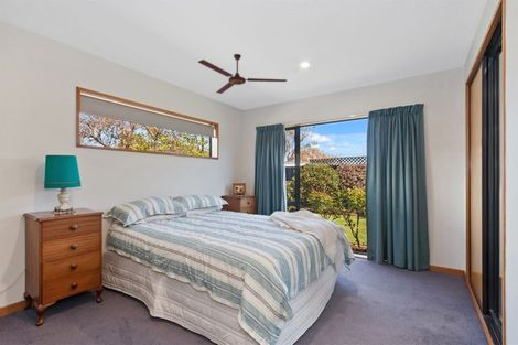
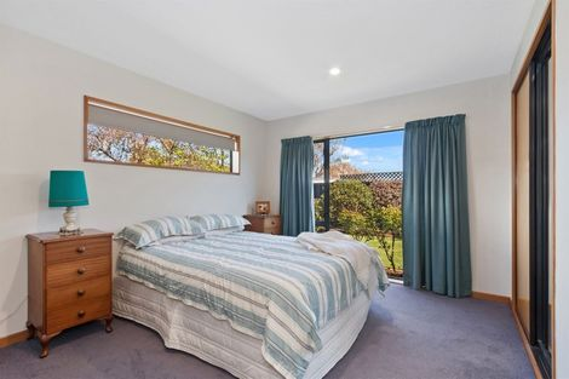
- ceiling fan [197,53,288,95]
